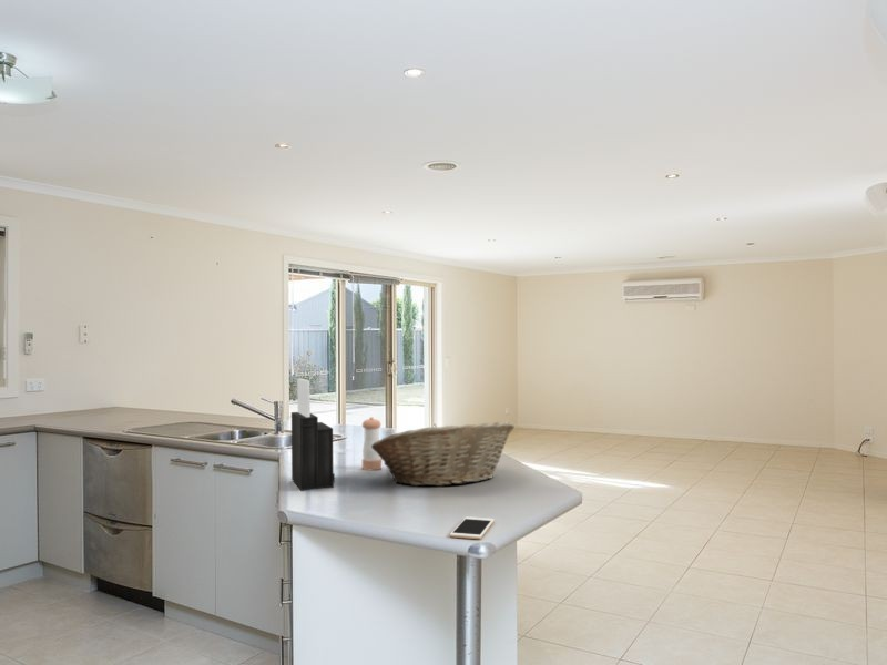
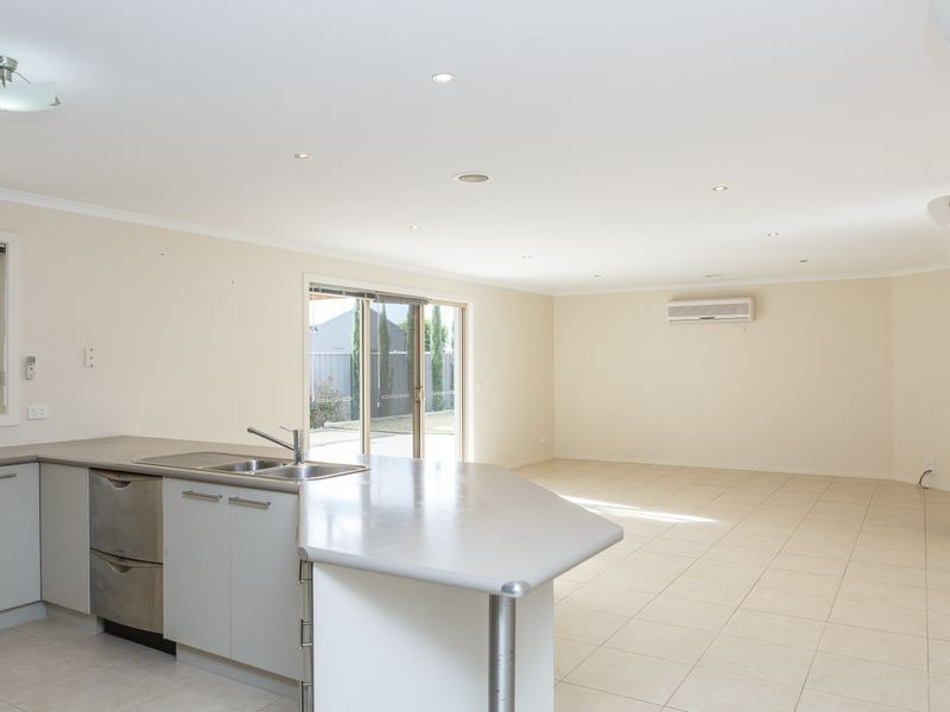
- knife block [290,378,336,491]
- cell phone [449,515,496,540]
- pepper shaker [361,416,383,471]
- fruit basket [371,420,516,488]
